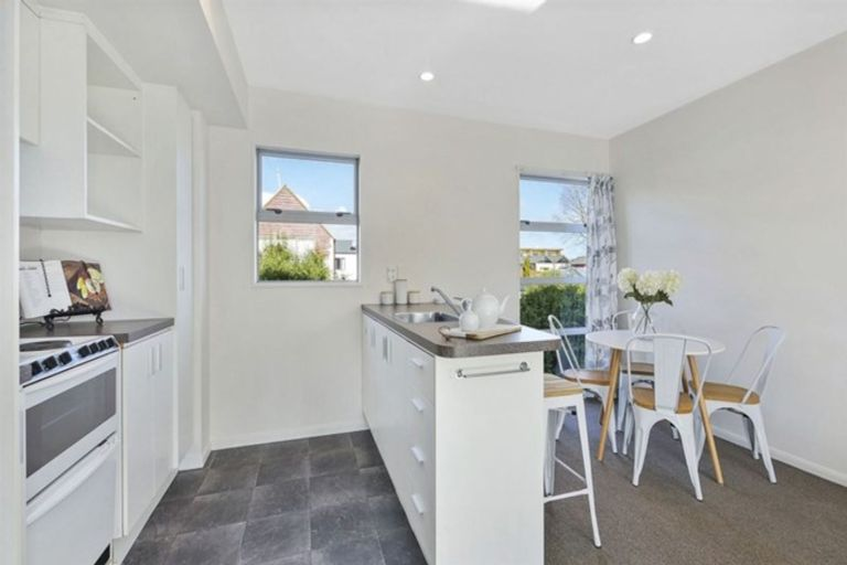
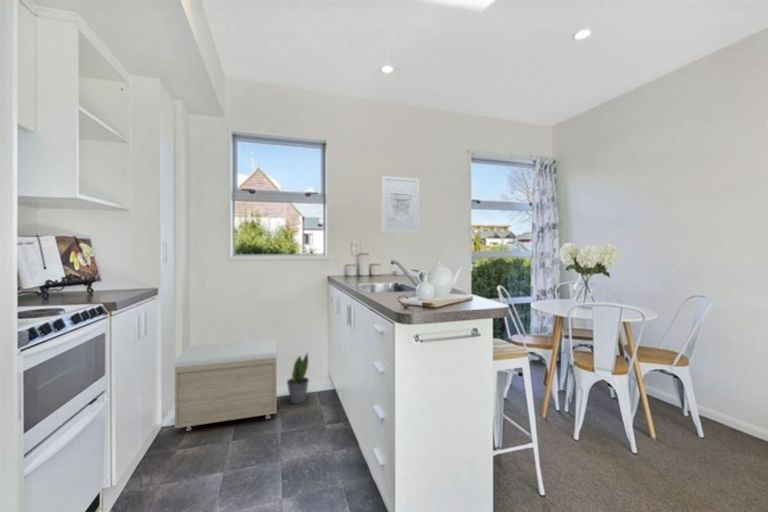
+ wall art [381,175,421,234]
+ potted plant [286,352,310,405]
+ storage bench [174,338,278,432]
